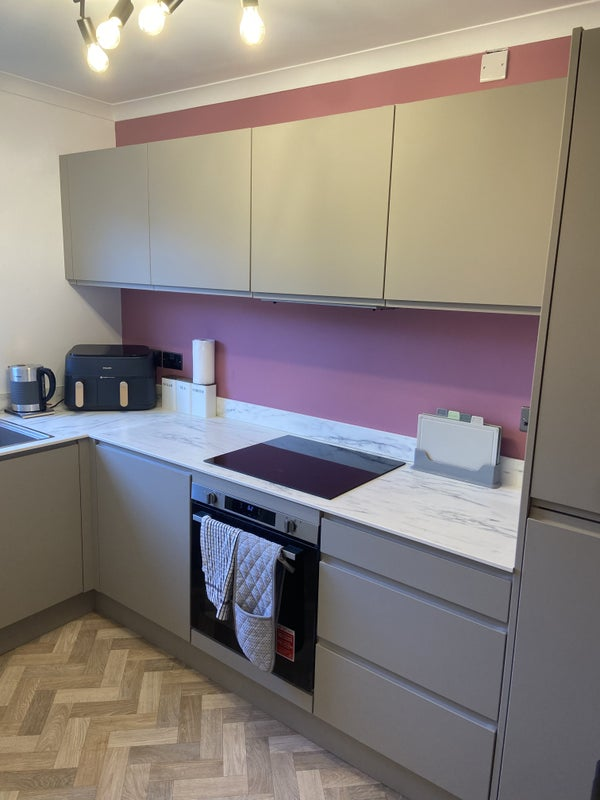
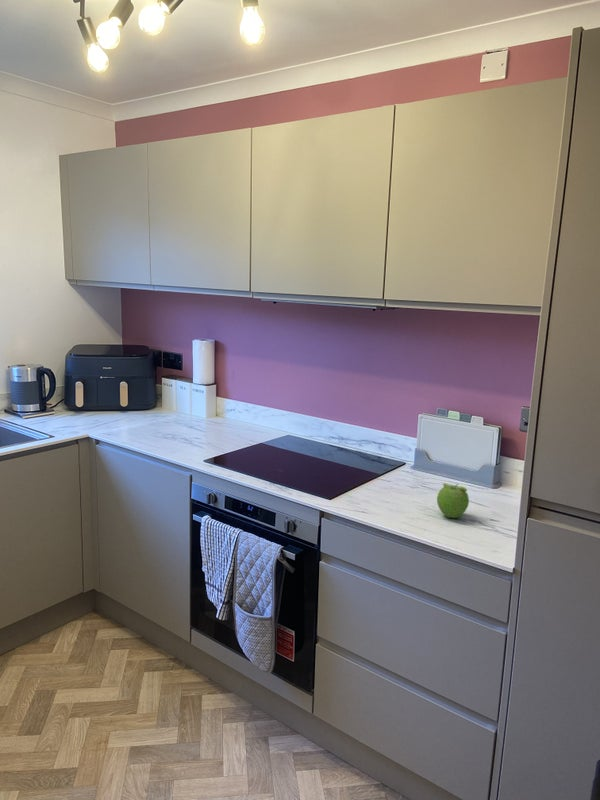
+ fruit [436,482,470,519]
